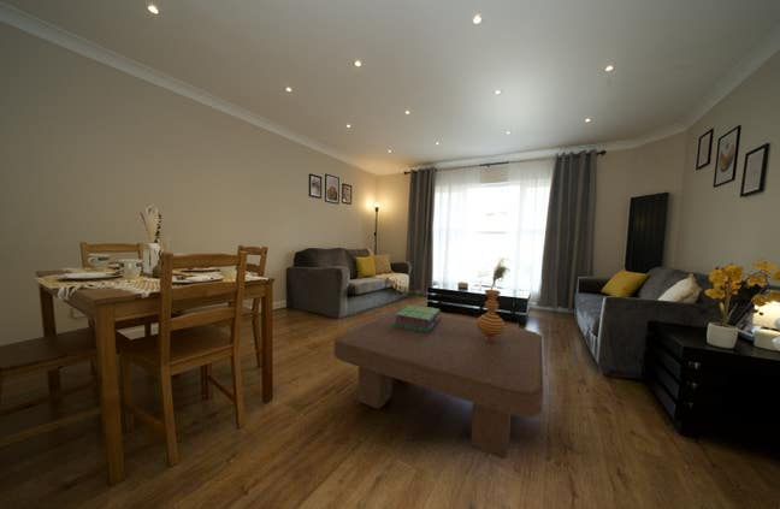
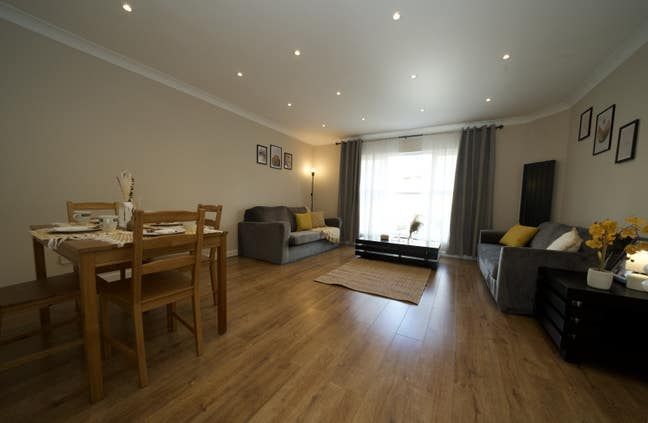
- vase [475,289,507,341]
- coffee table [333,308,544,460]
- stack of books [394,304,442,333]
